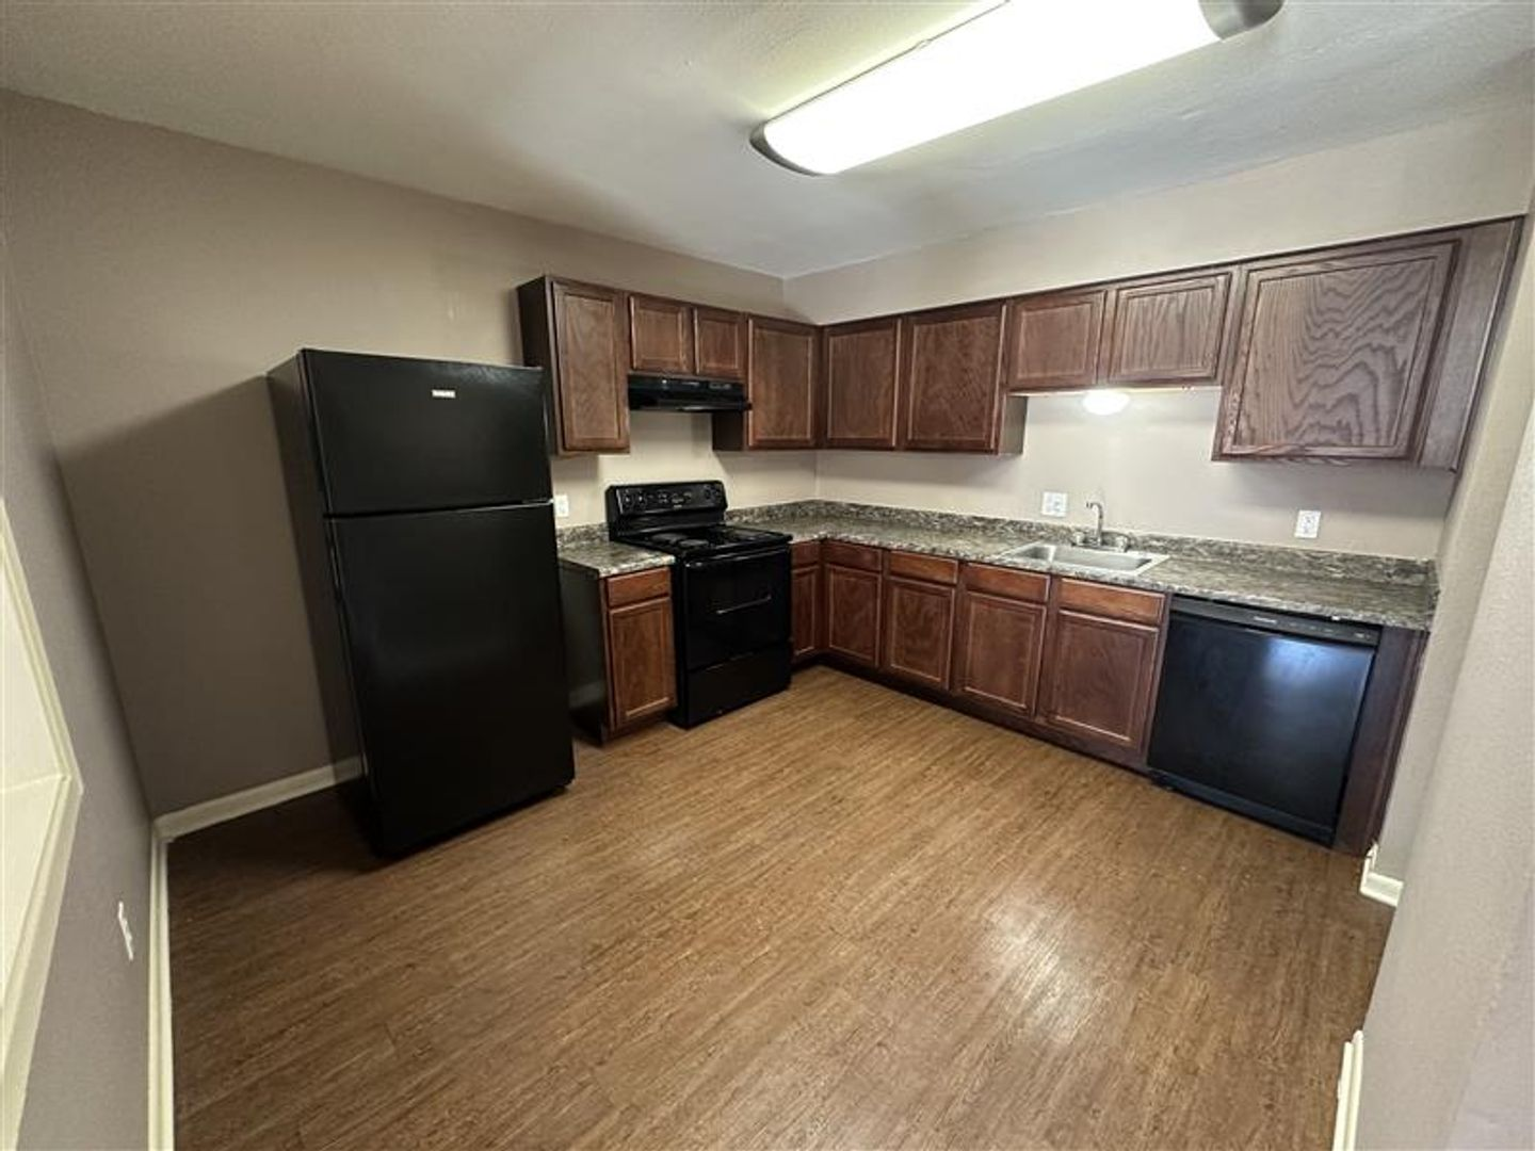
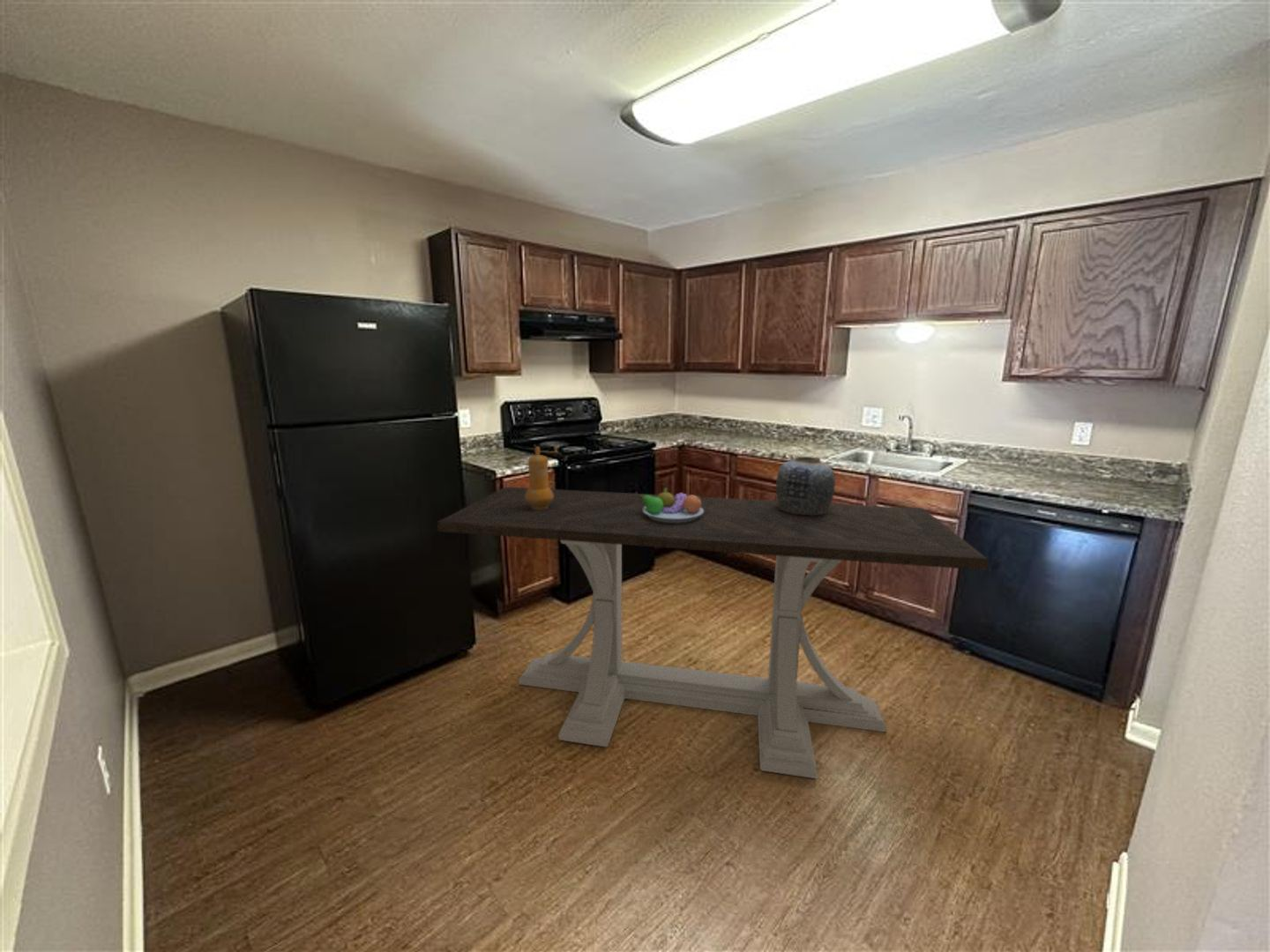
+ vase [775,455,836,515]
+ pepper mill [525,445,559,509]
+ dining table [437,486,989,779]
+ fruit bowl [638,487,704,523]
